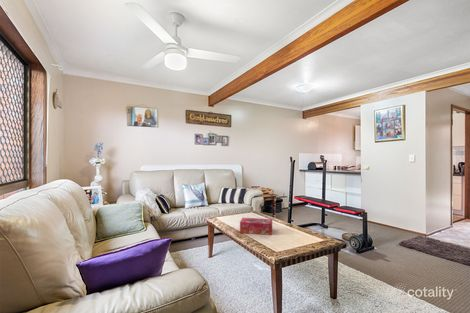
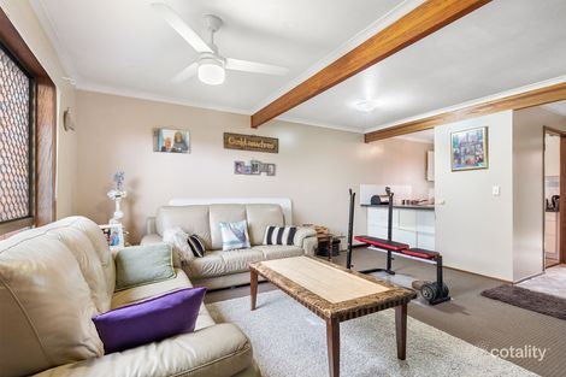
- tissue box [239,217,273,236]
